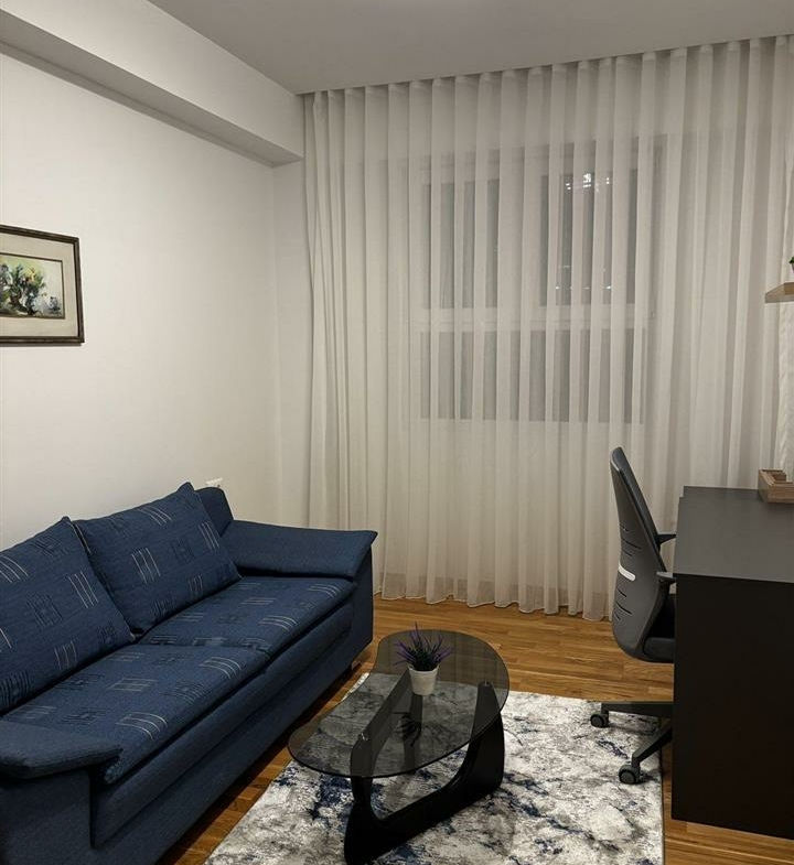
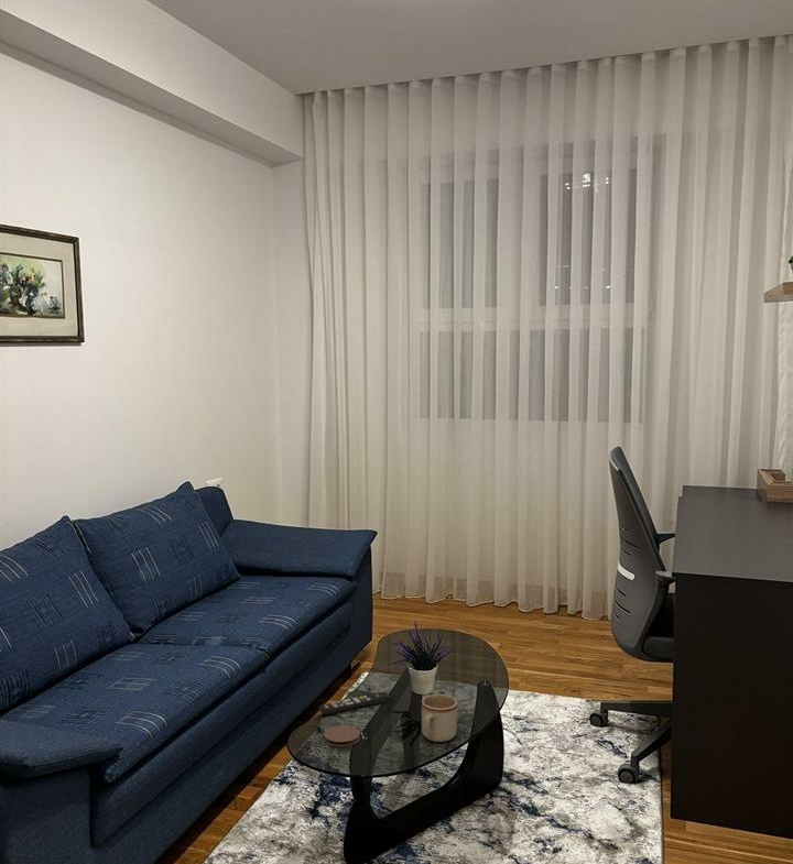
+ remote control [317,691,394,715]
+ coaster [323,724,361,747]
+ mug [421,693,458,743]
